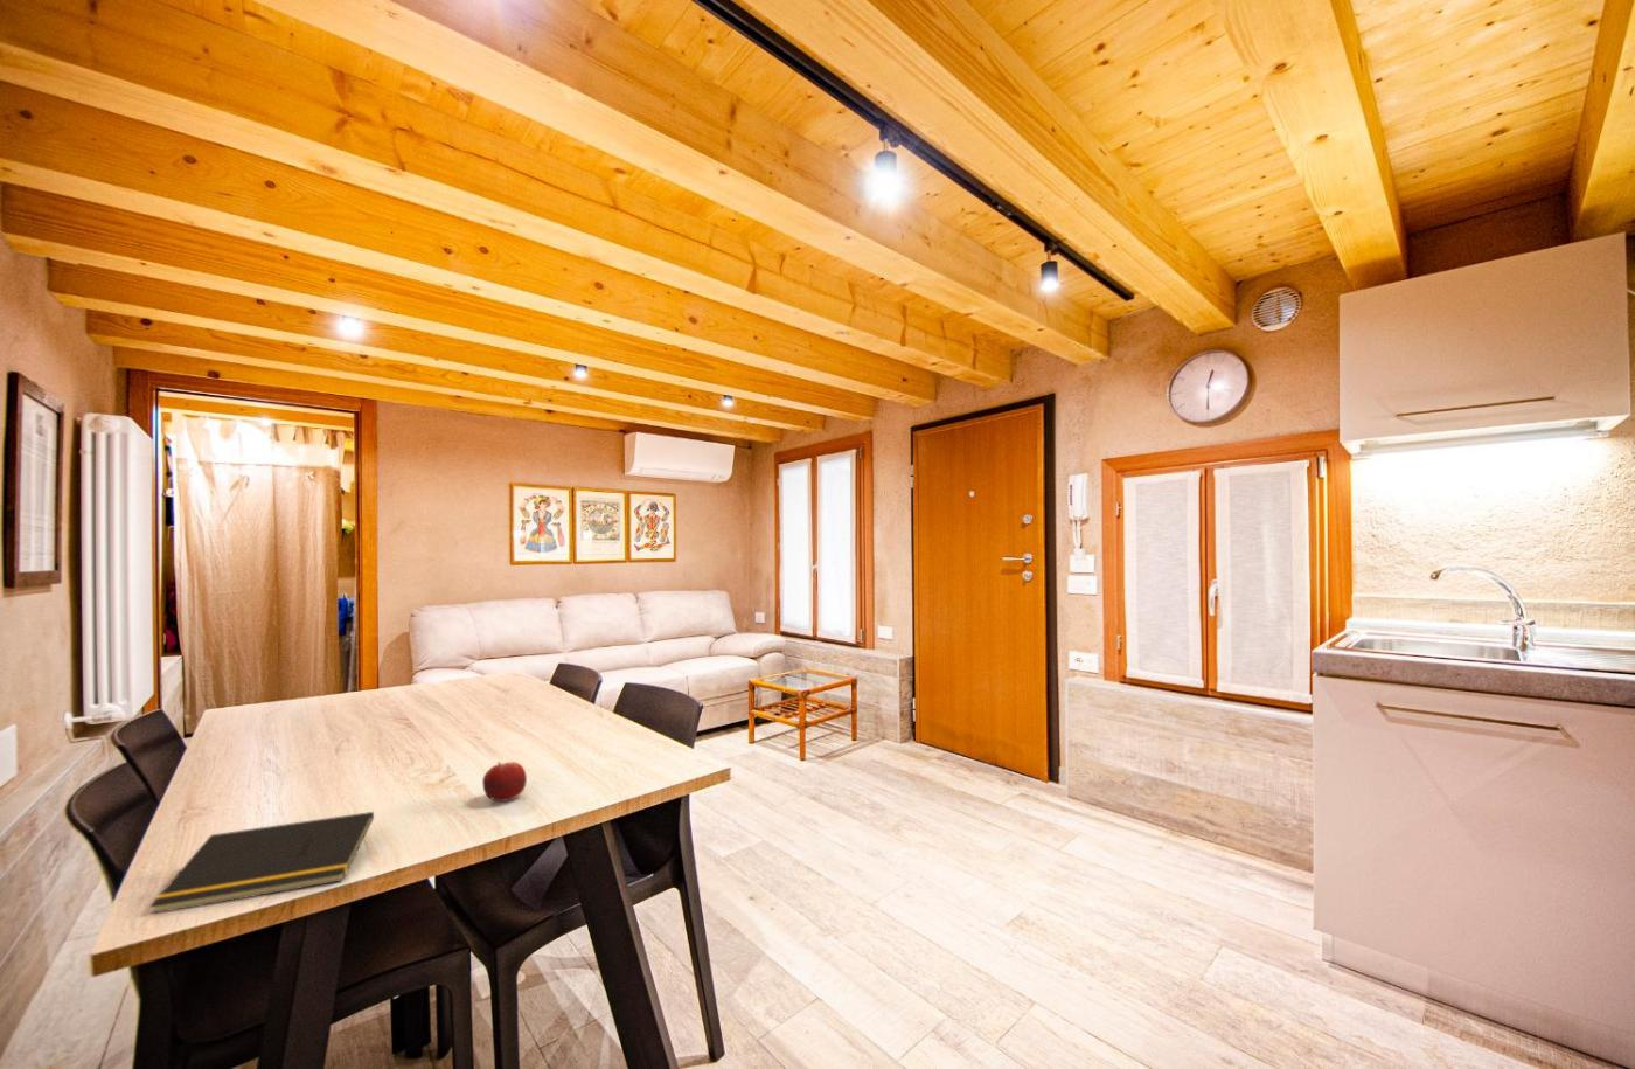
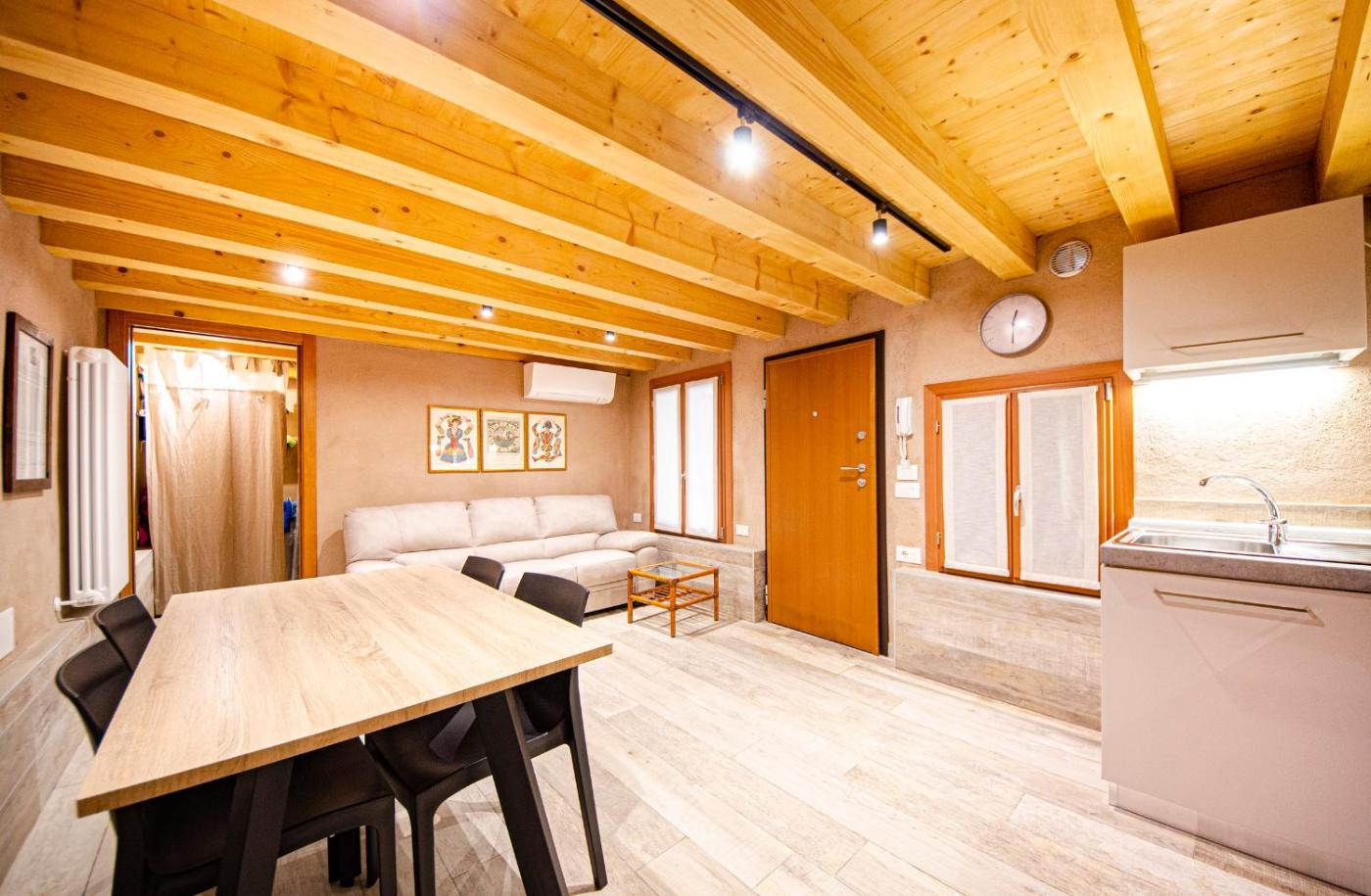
- fruit [481,760,528,803]
- notepad [148,811,374,915]
